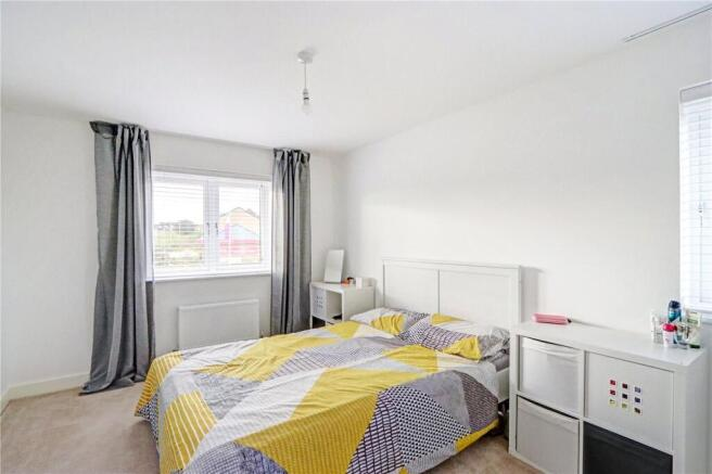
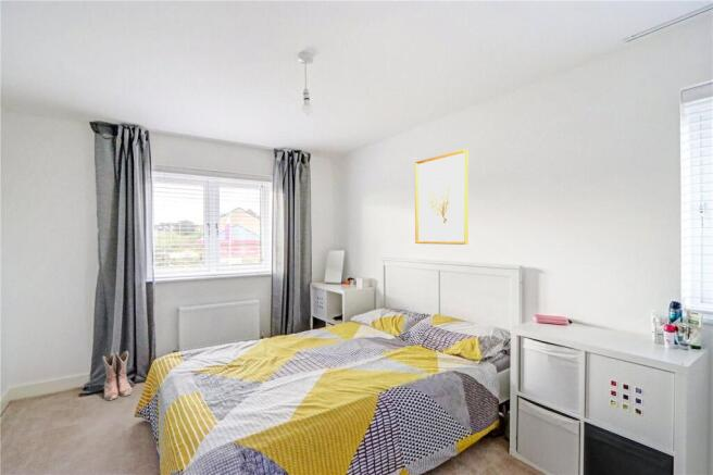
+ wall art [414,148,470,246]
+ boots [101,350,134,401]
